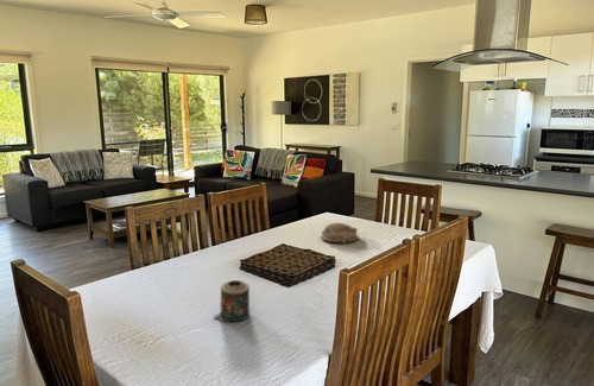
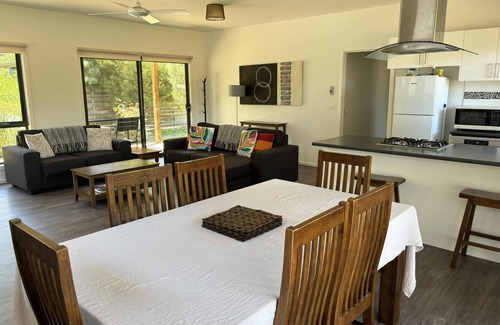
- candle [213,279,251,323]
- bowl [320,222,360,243]
